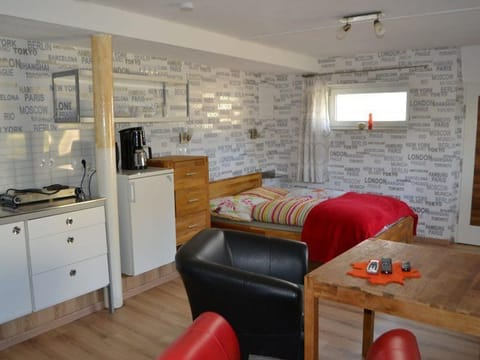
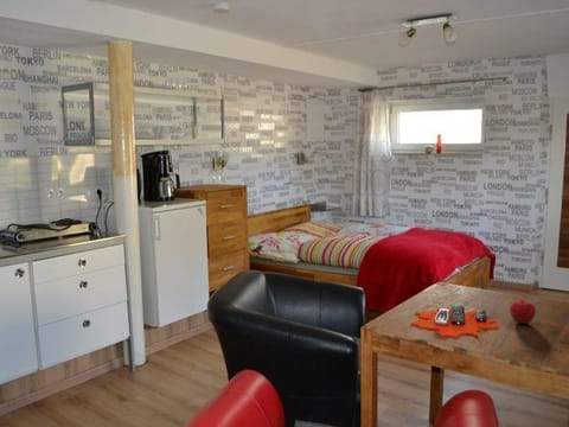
+ fruit [509,299,537,325]
